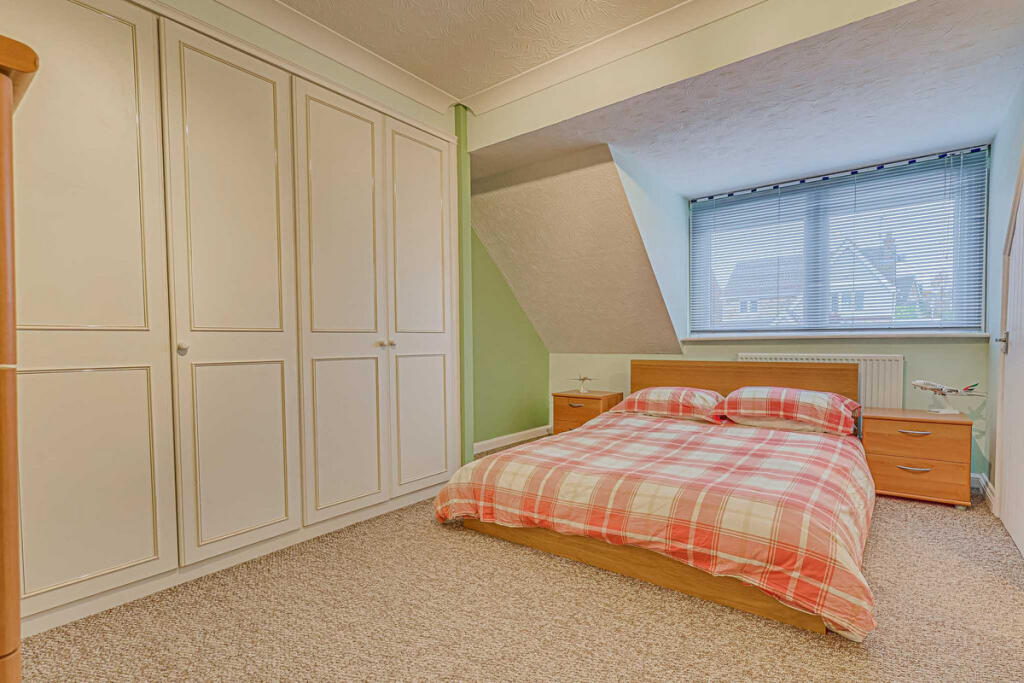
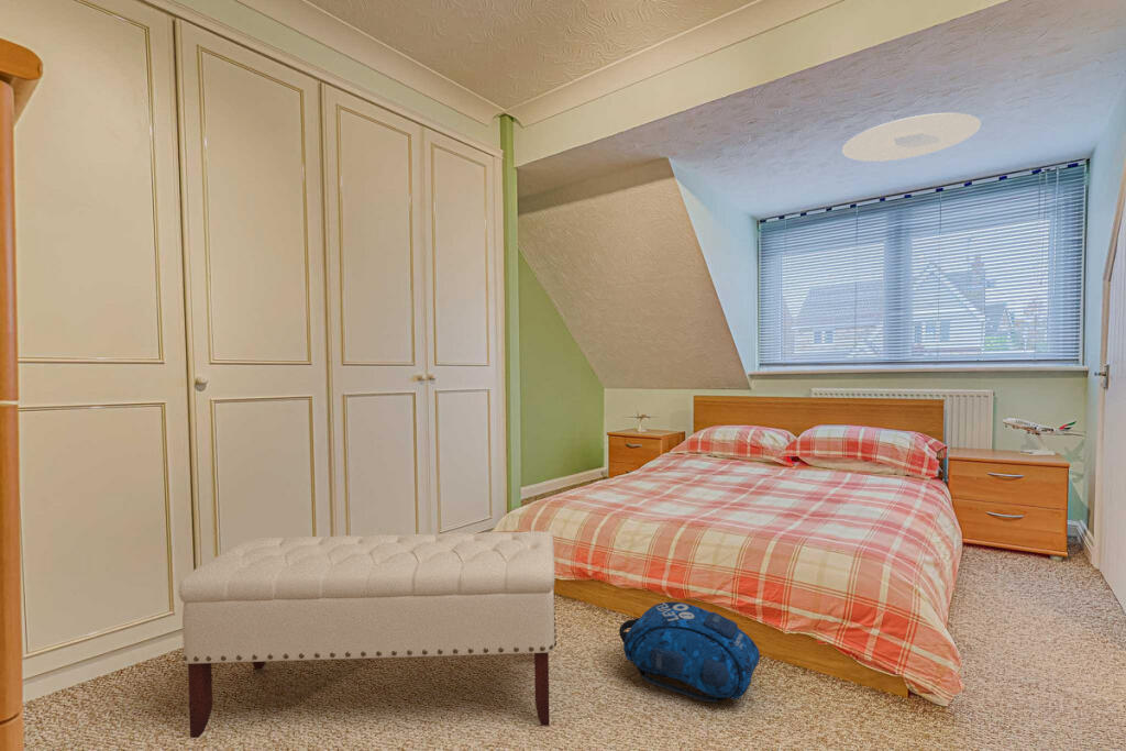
+ backpack [618,600,761,704]
+ bench [178,530,558,739]
+ ceiling light [841,112,982,163]
